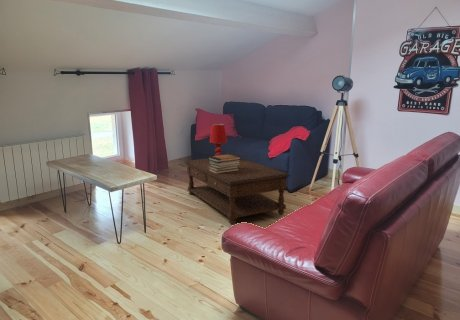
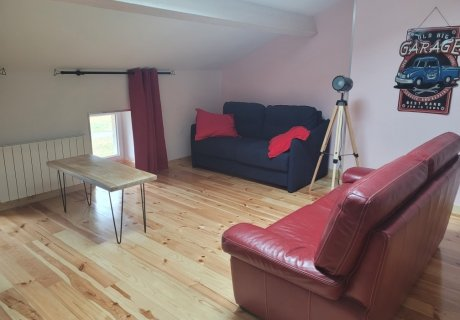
- table lamp [209,123,228,156]
- coffee table [184,157,291,226]
- book stack [207,153,242,174]
